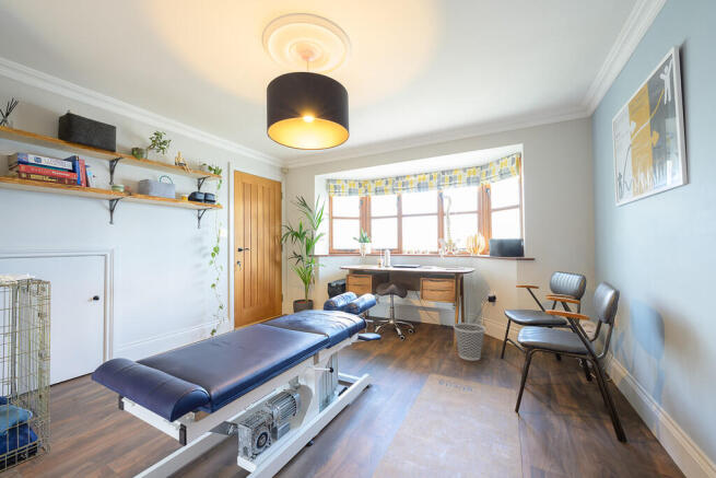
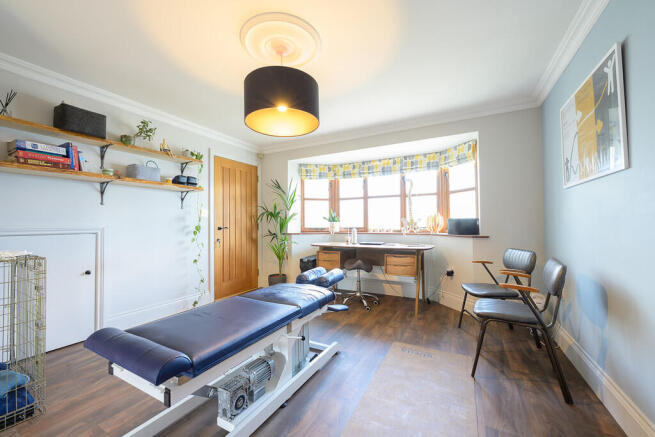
- wastebasket [453,322,486,362]
